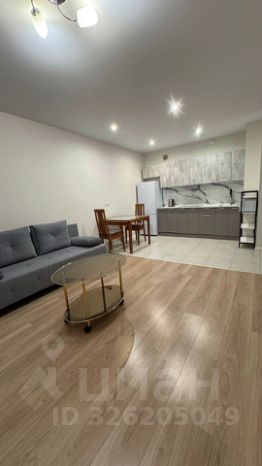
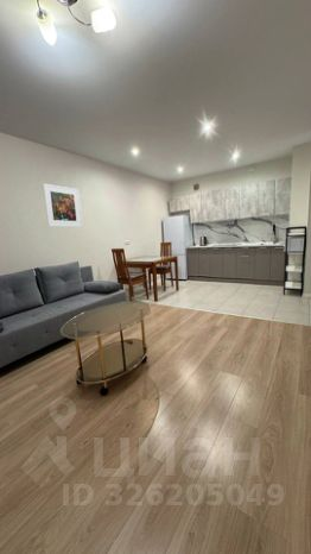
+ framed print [42,182,83,228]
